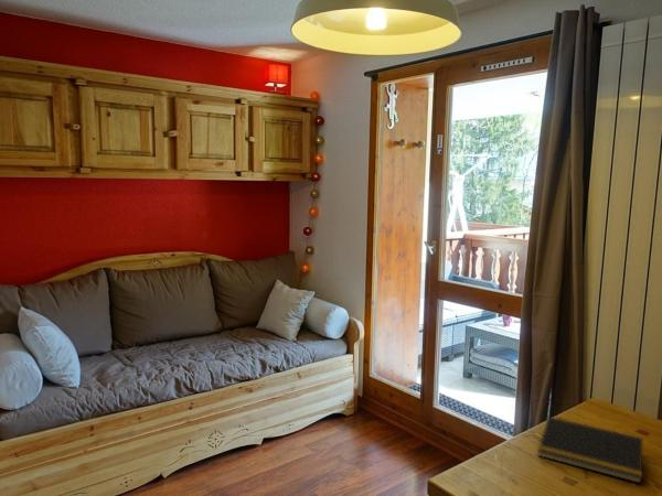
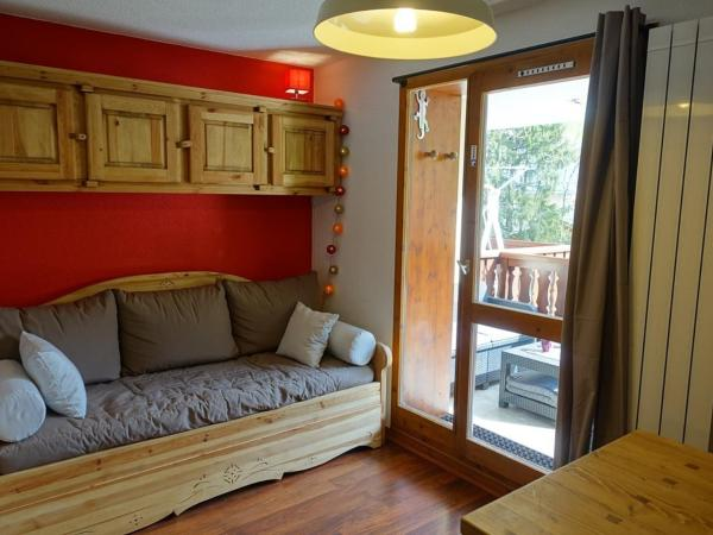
- notepad [537,416,643,484]
